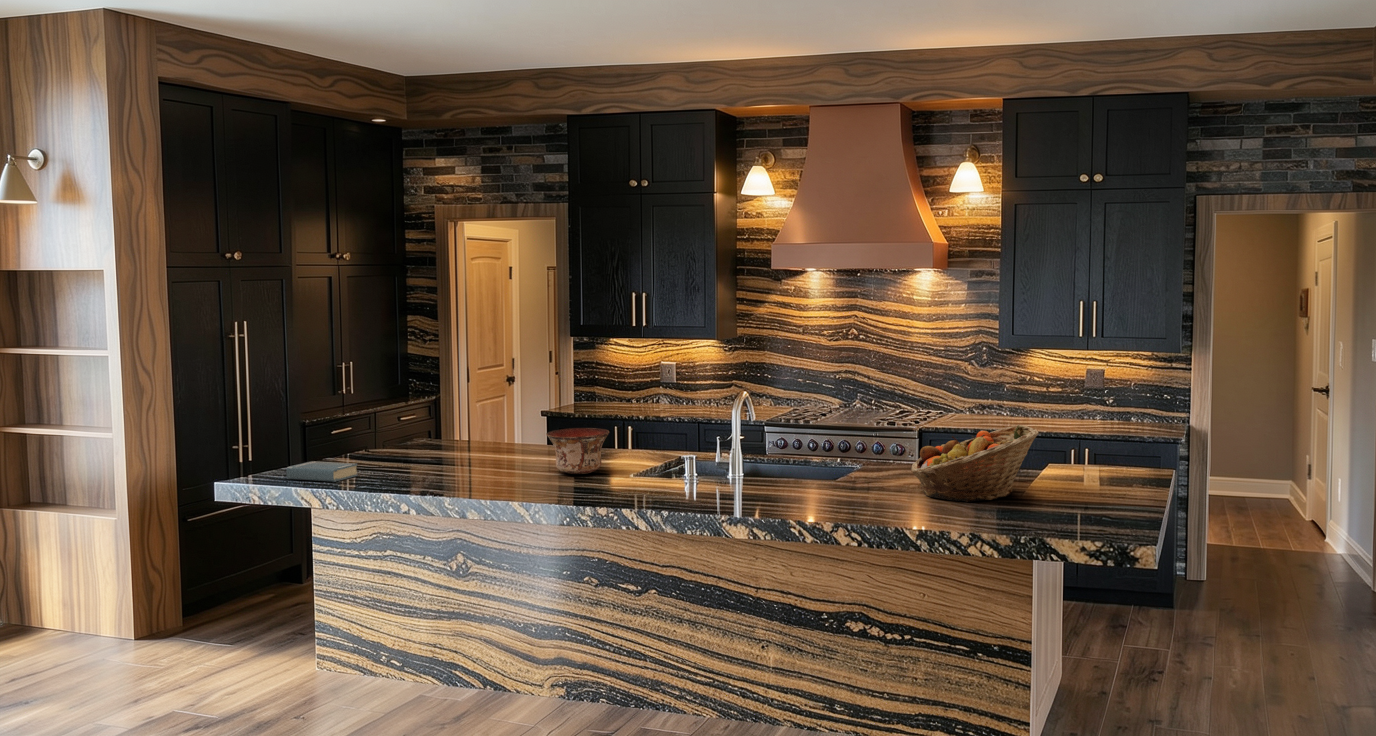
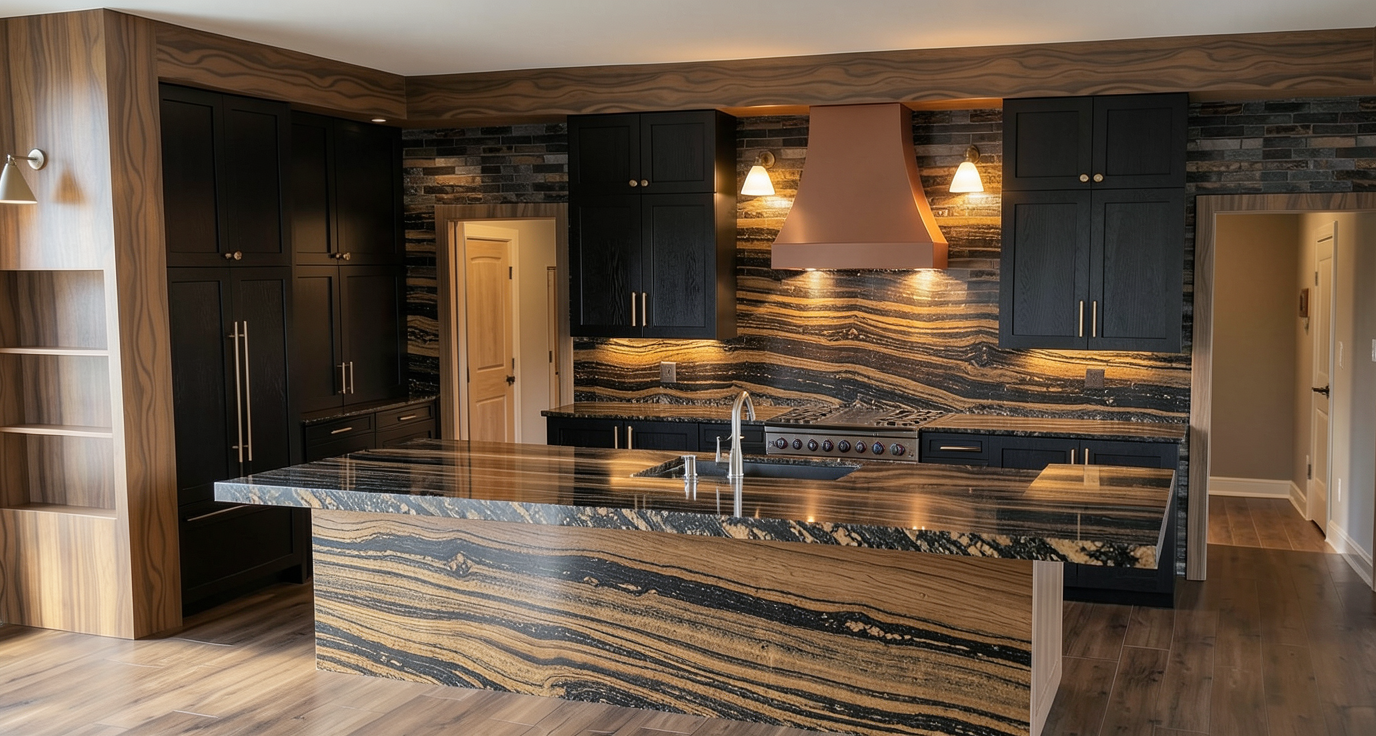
- fruit basket [910,424,1040,503]
- hardback book [285,460,359,483]
- bowl [545,427,610,475]
